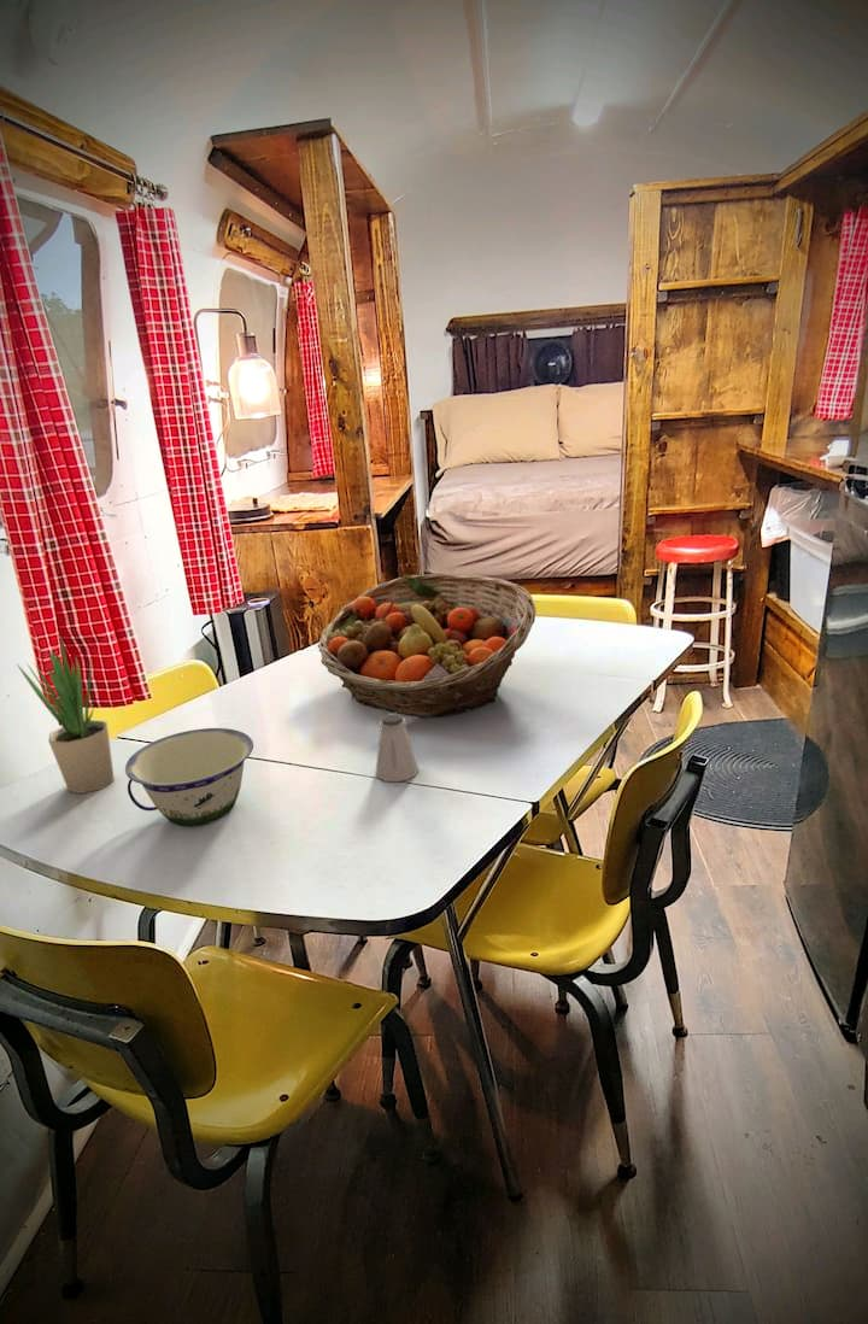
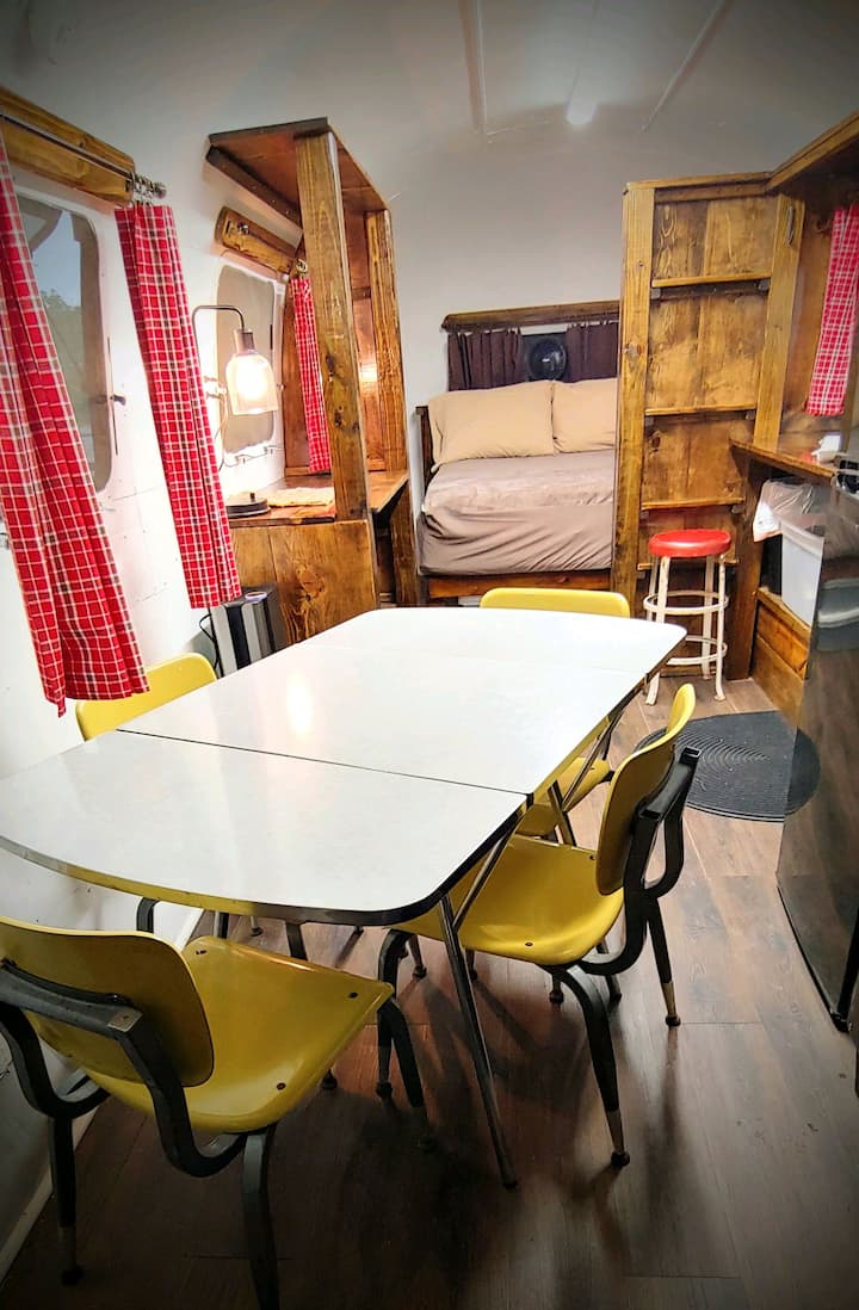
- bowl [124,727,254,828]
- fruit basket [317,573,536,719]
- potted plant [16,631,115,795]
- saltshaker [375,713,420,783]
